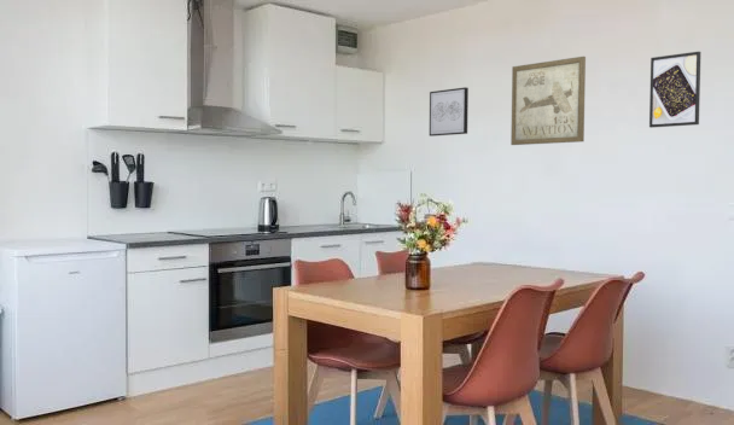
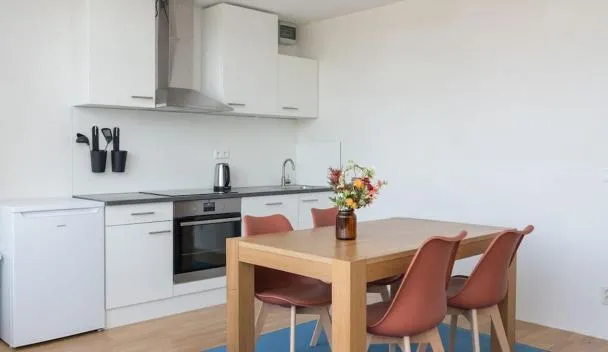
- wall art [509,56,587,146]
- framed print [648,51,701,129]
- wall art [429,86,470,138]
